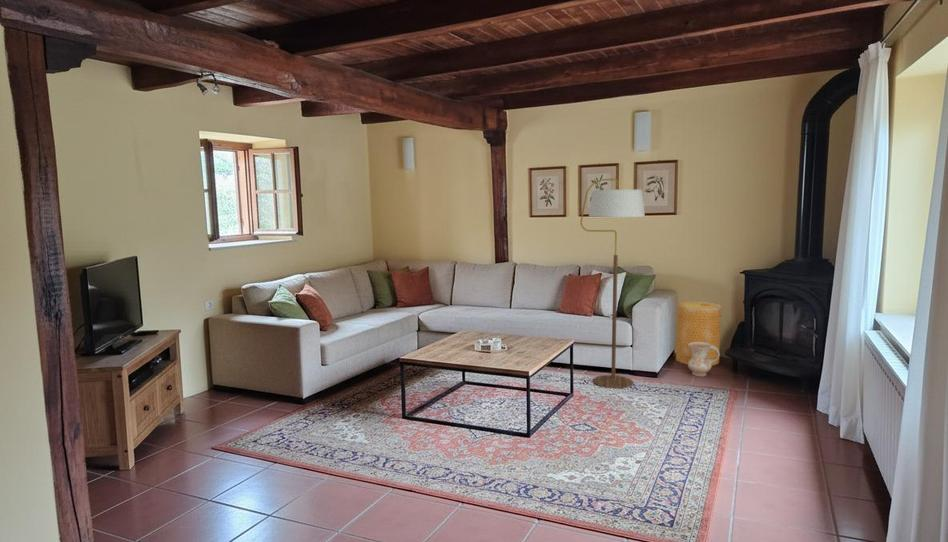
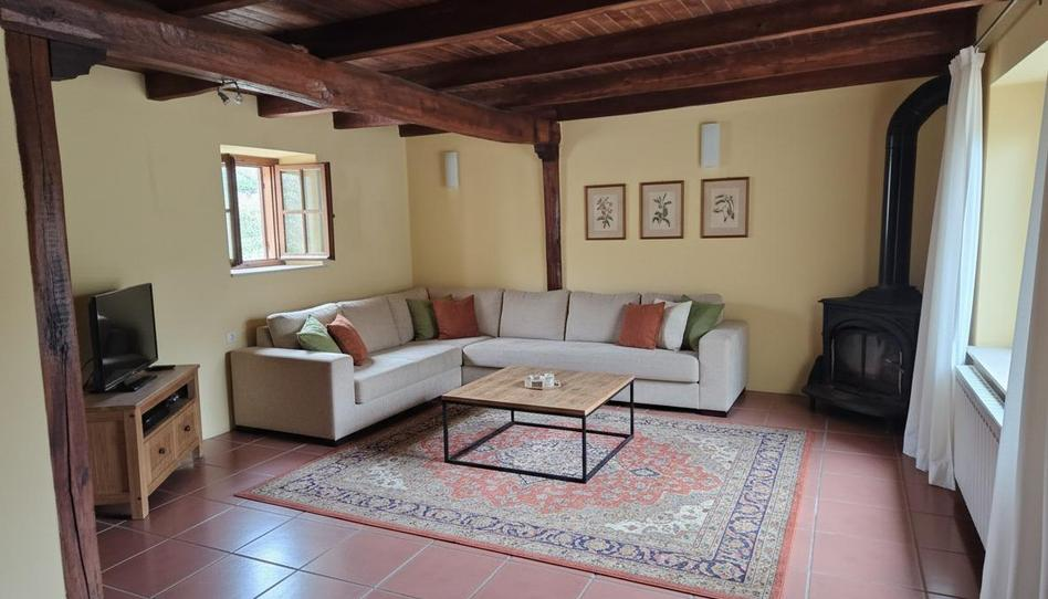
- floor lamp [579,178,646,389]
- basket [675,301,723,366]
- ceramic jug [687,342,721,377]
